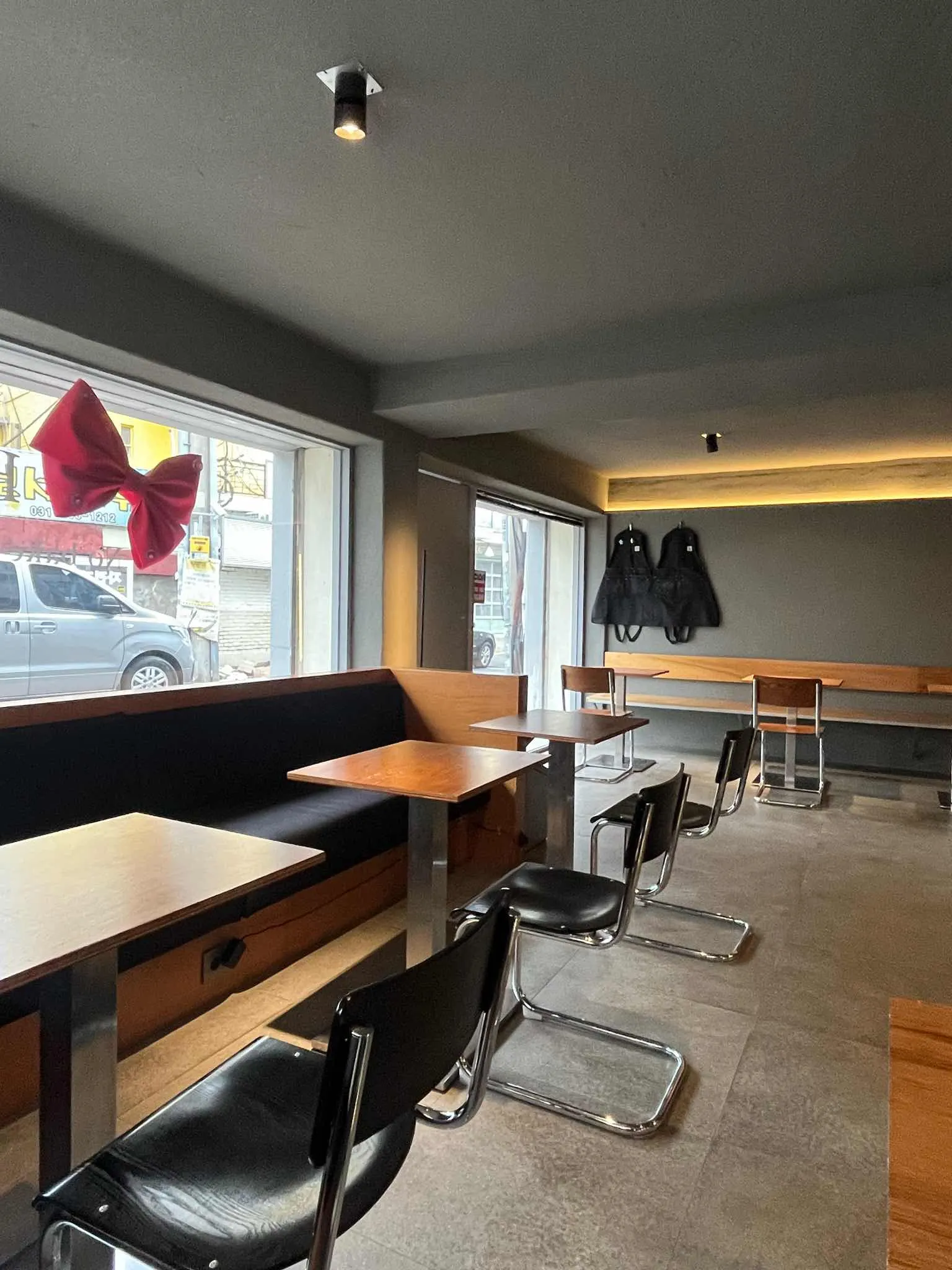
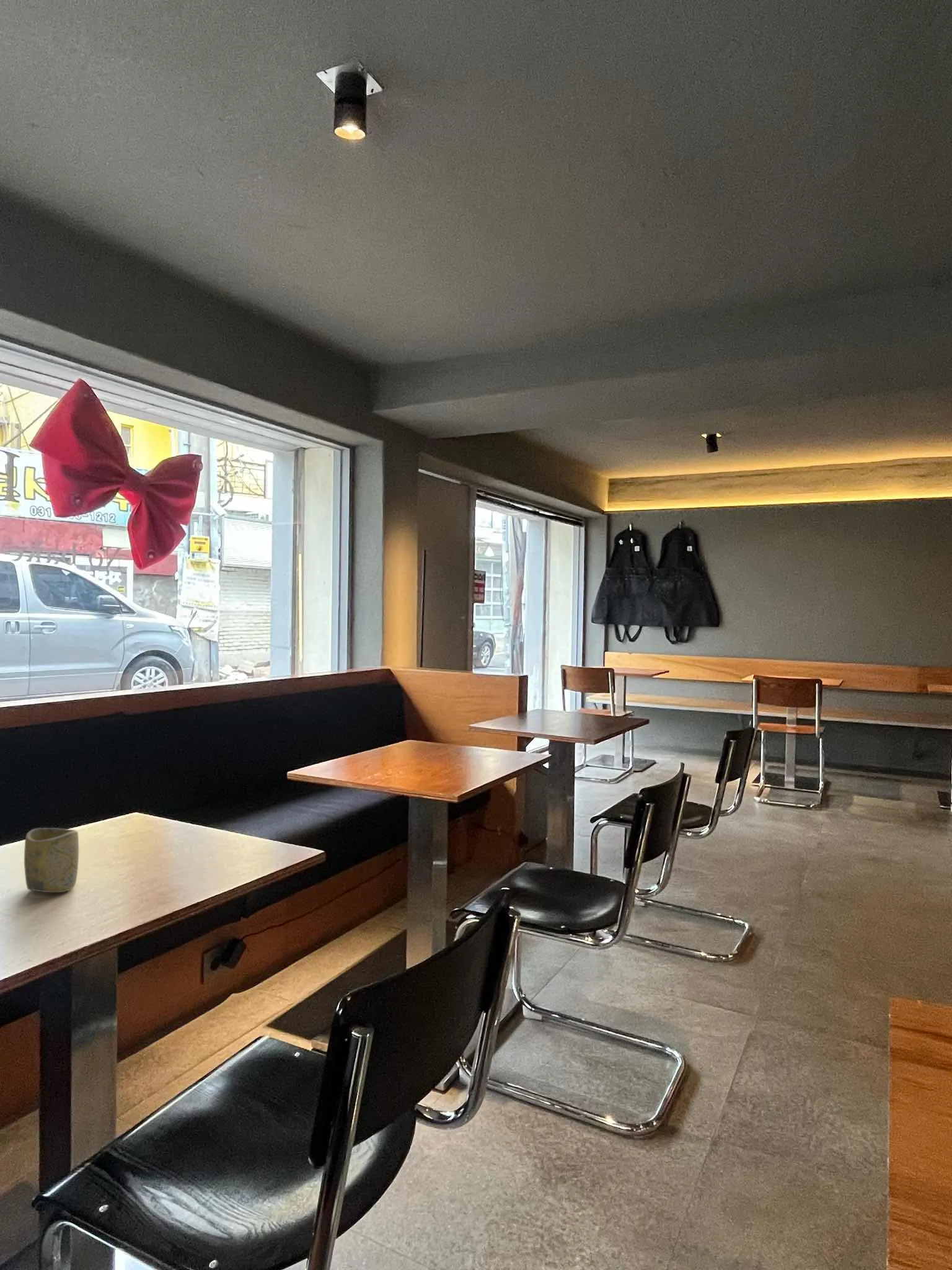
+ cup [24,827,79,893]
